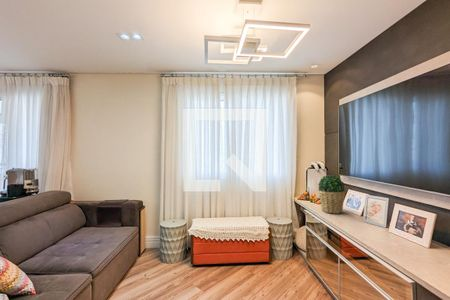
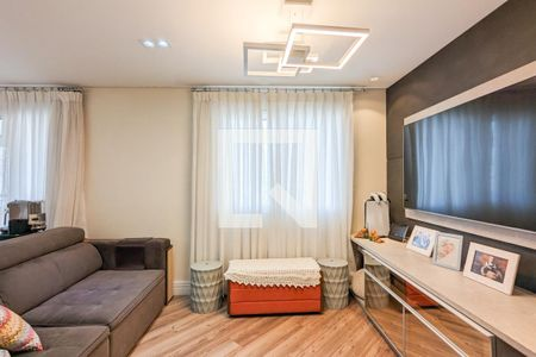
- potted plant [317,174,346,215]
